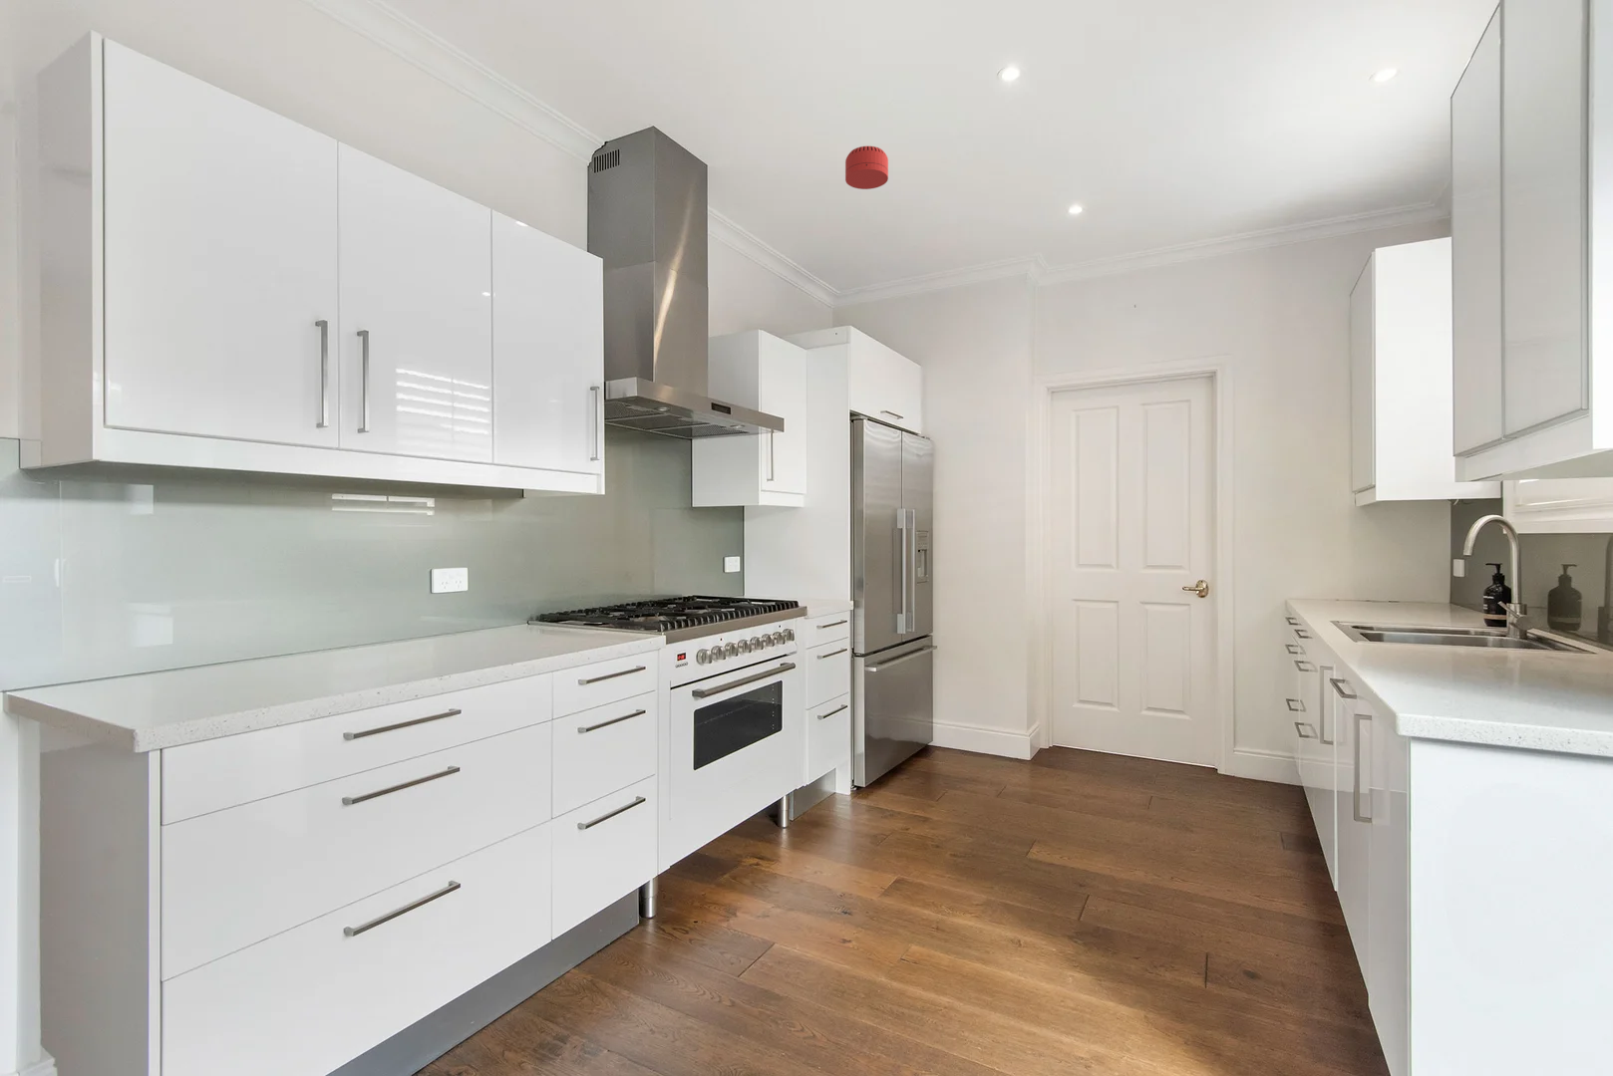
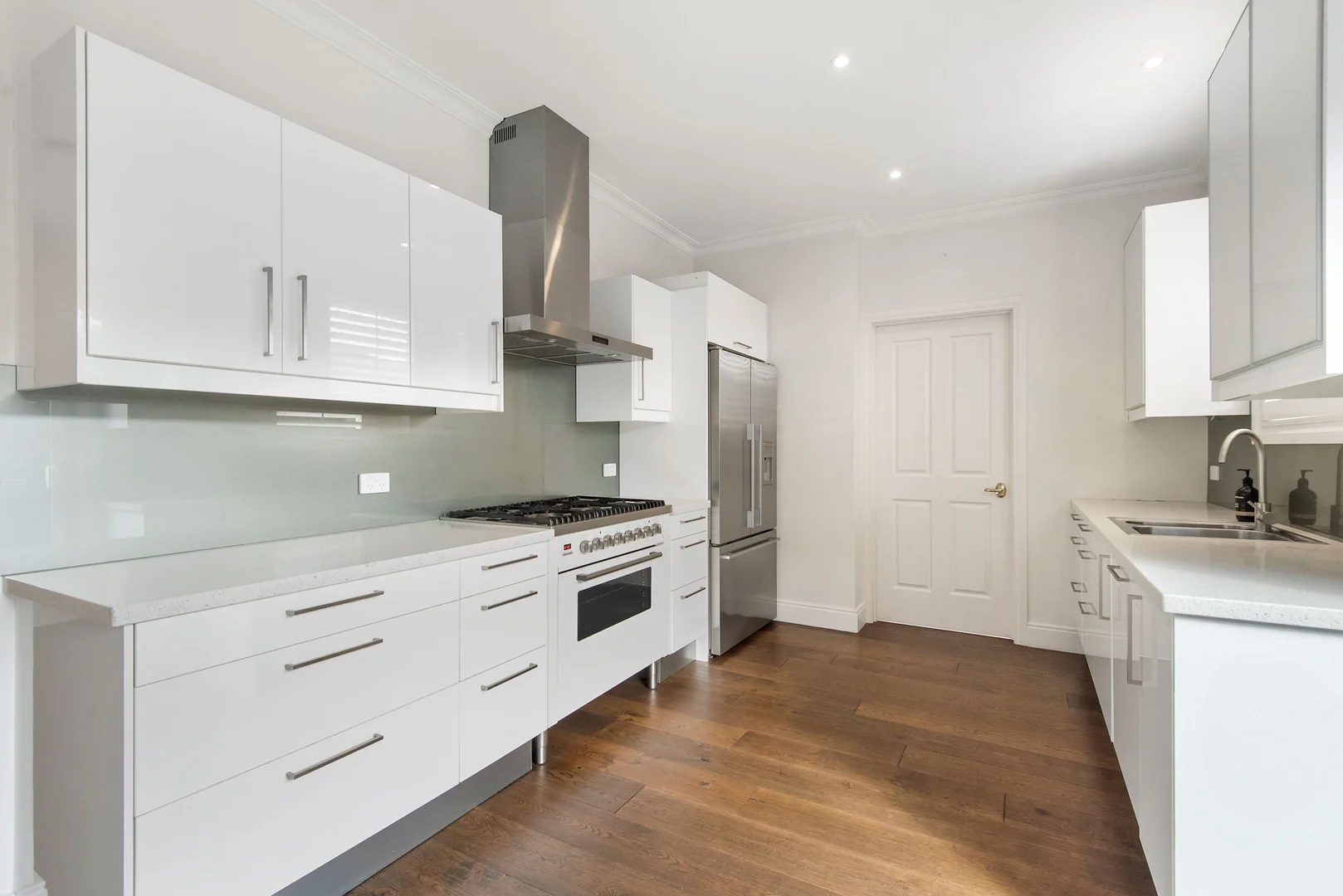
- smoke detector [844,145,889,190]
